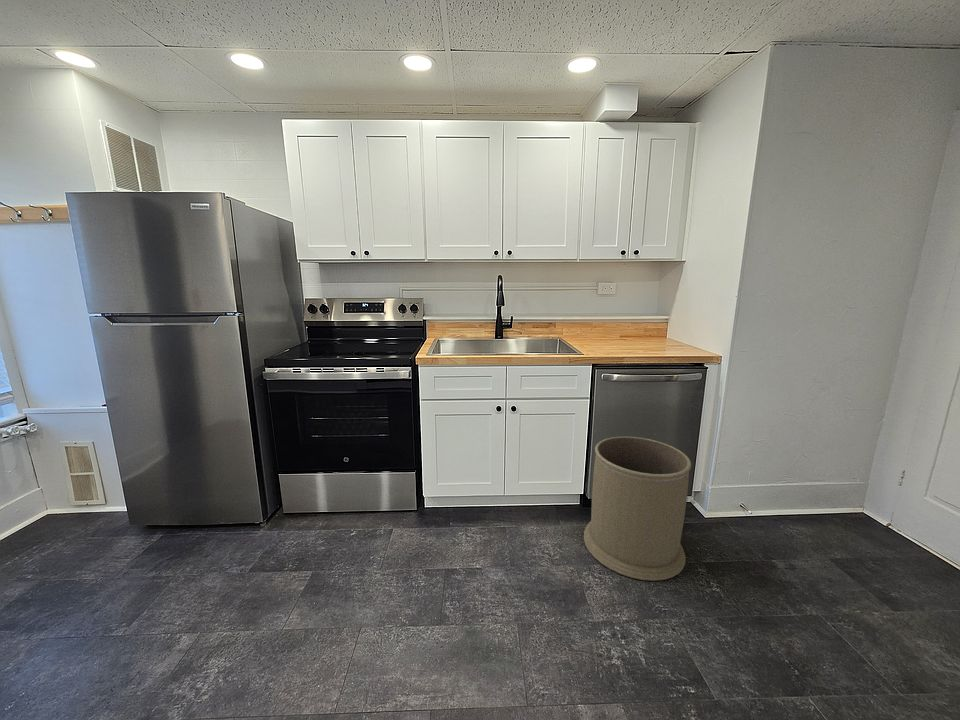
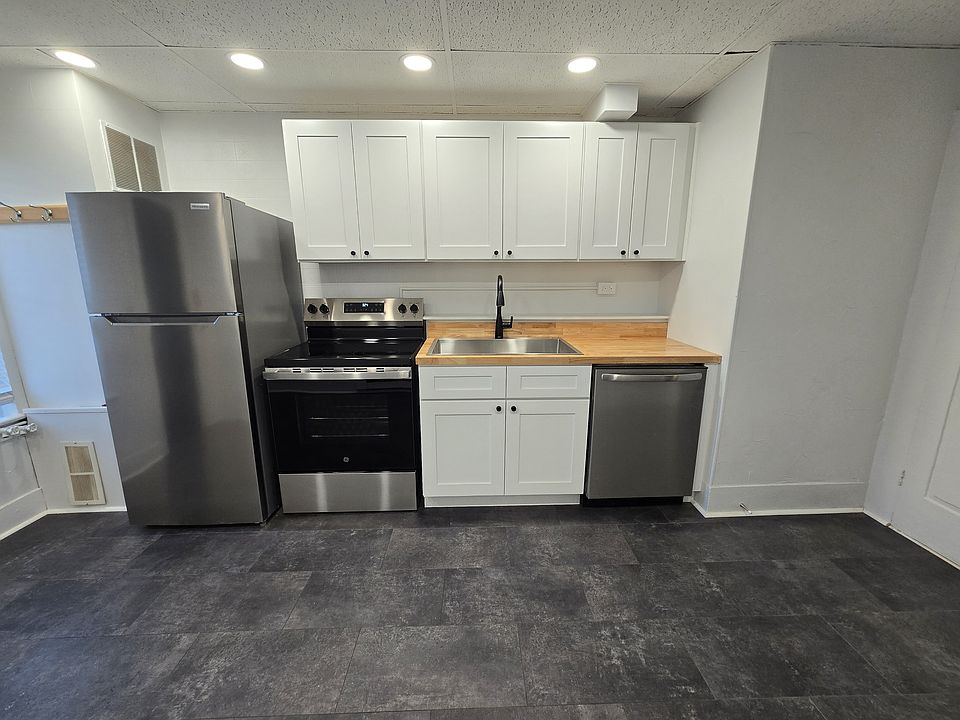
- trash can [583,436,692,582]
